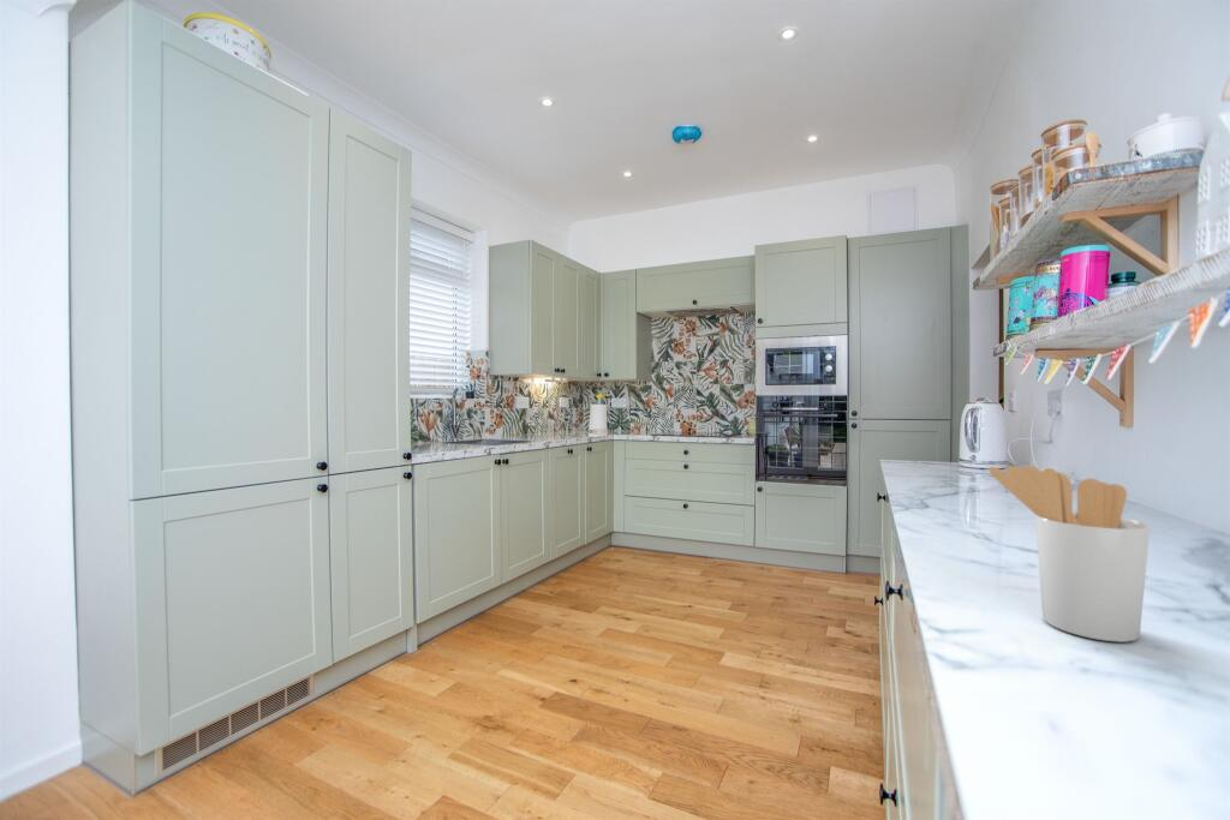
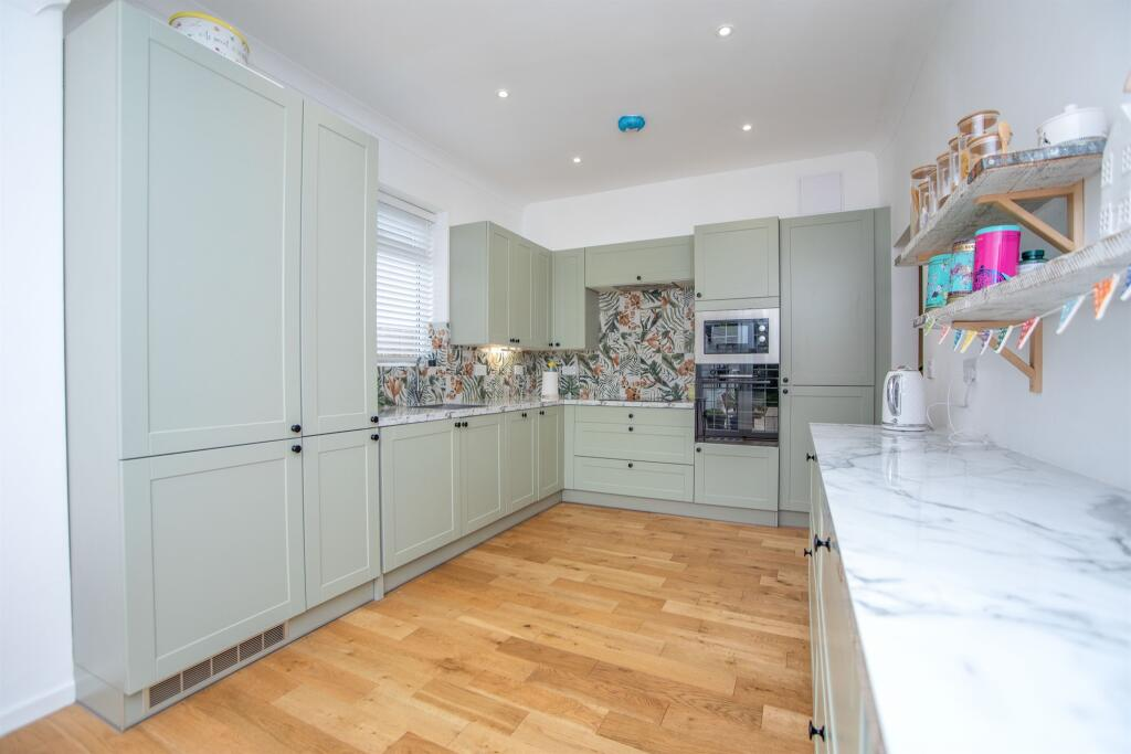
- utensil holder [987,465,1151,644]
